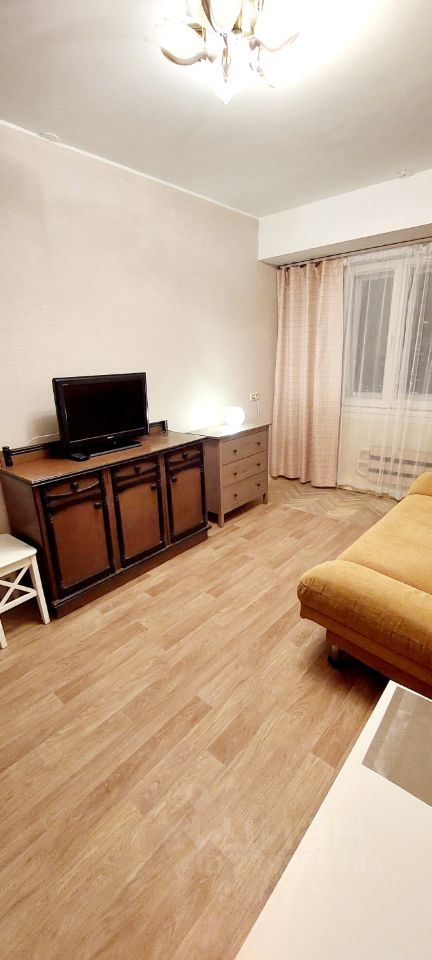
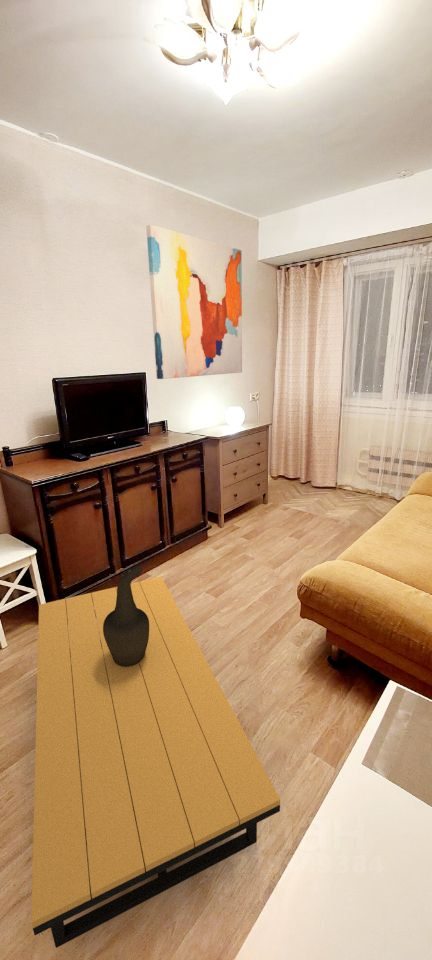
+ wall art [146,224,243,380]
+ decorative vase [103,564,149,667]
+ coffee table [30,576,281,949]
